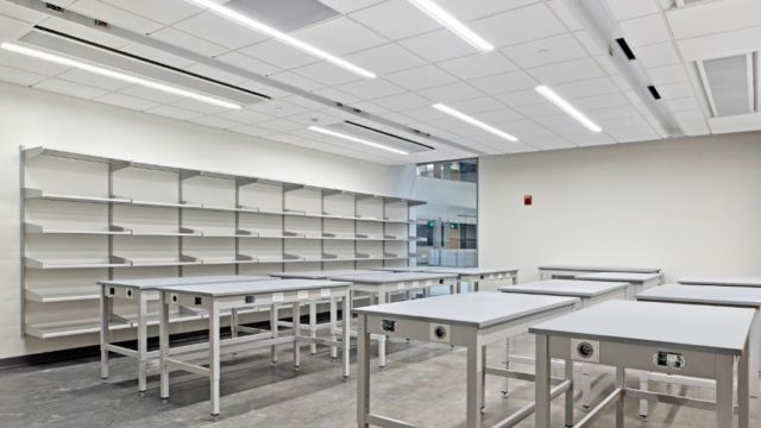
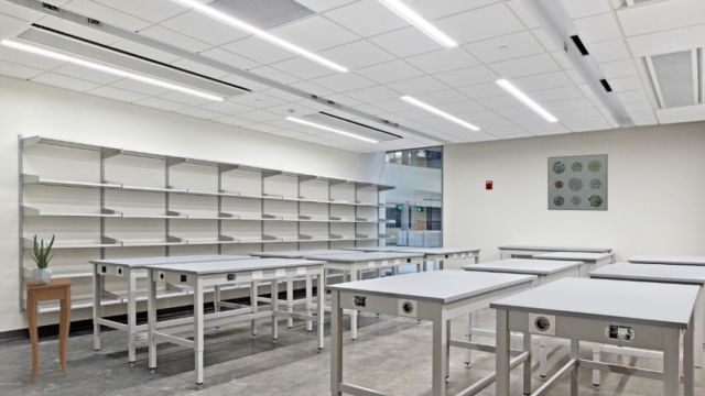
+ side table [25,277,73,384]
+ potted plant [28,233,56,285]
+ wall art [546,153,609,212]
